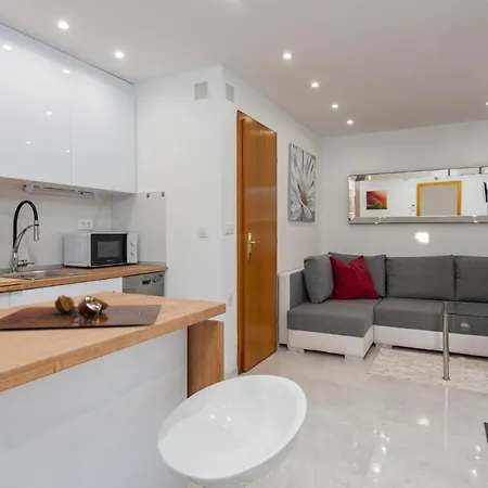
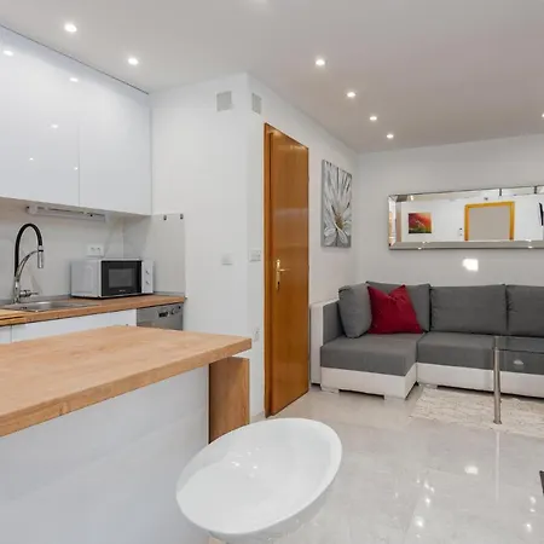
- cutting board [0,294,163,330]
